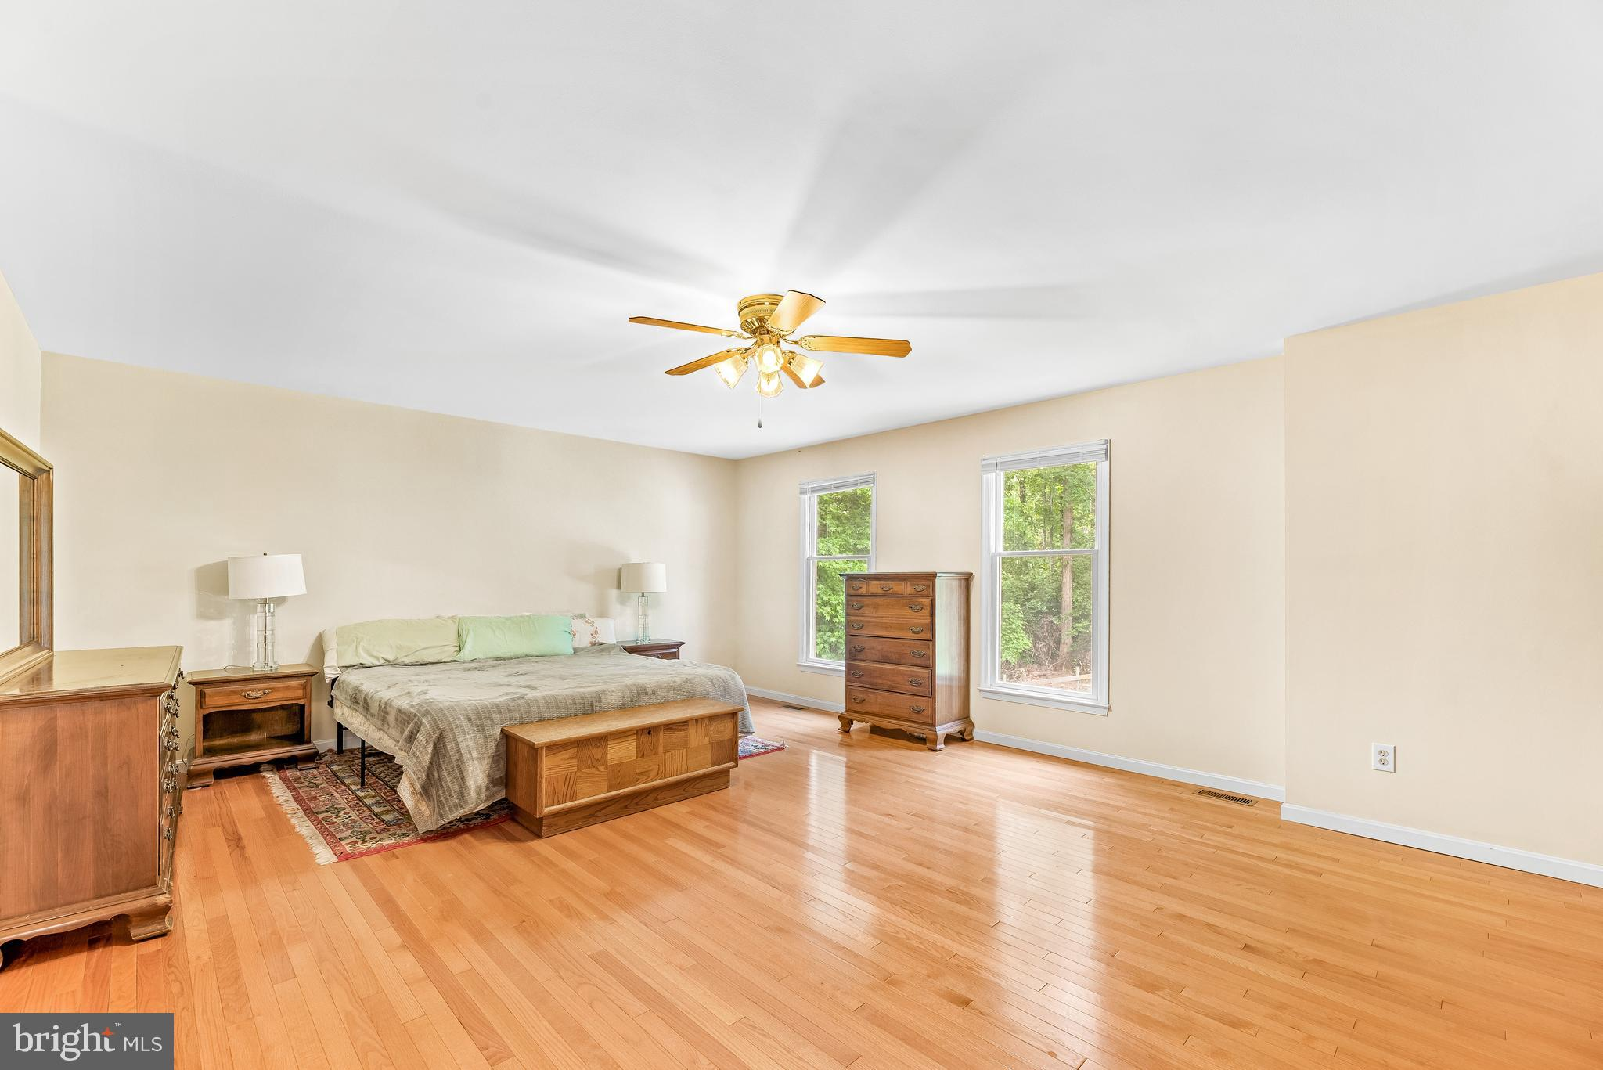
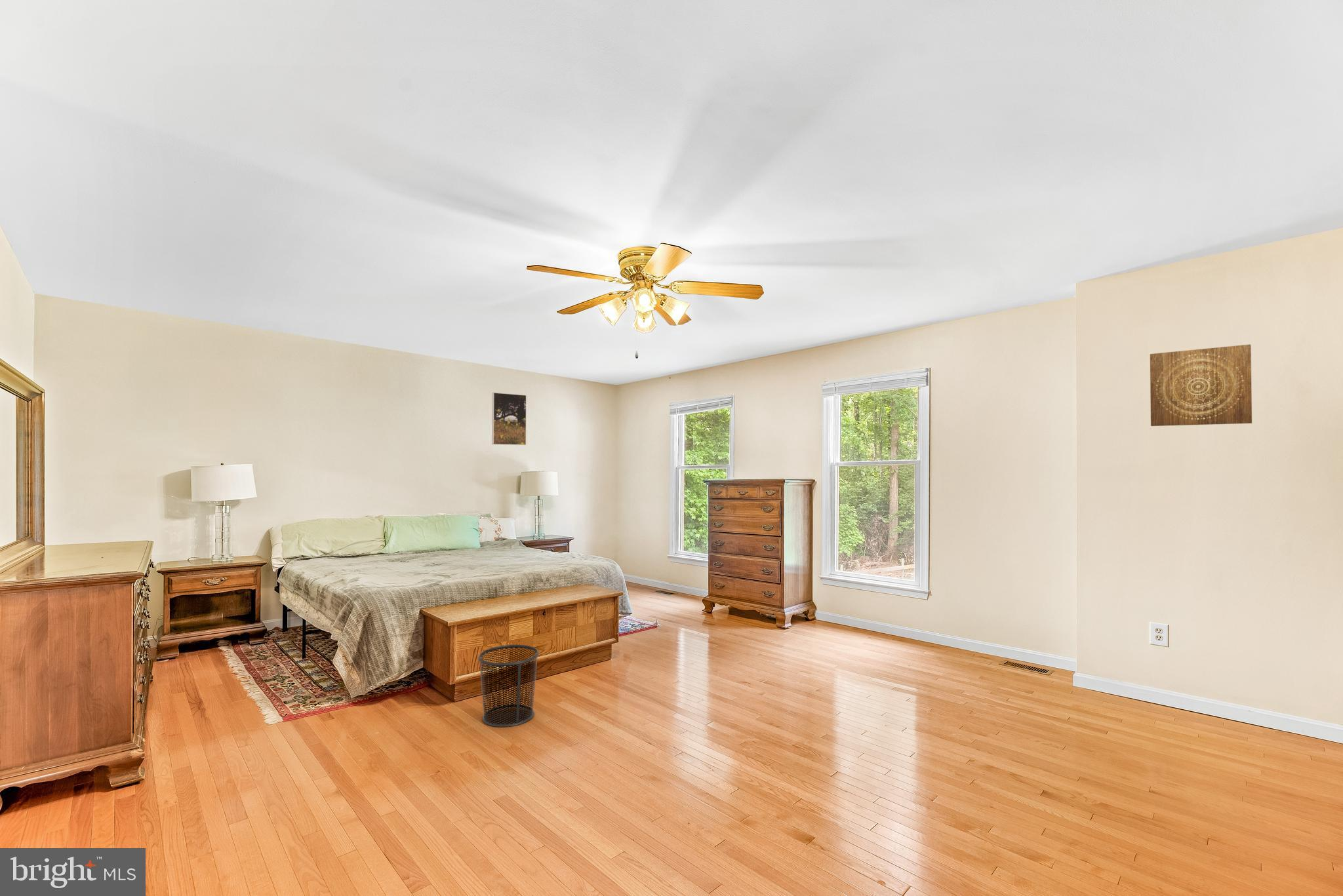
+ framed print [491,392,527,446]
+ waste bin [477,644,540,728]
+ wall art [1150,343,1253,427]
